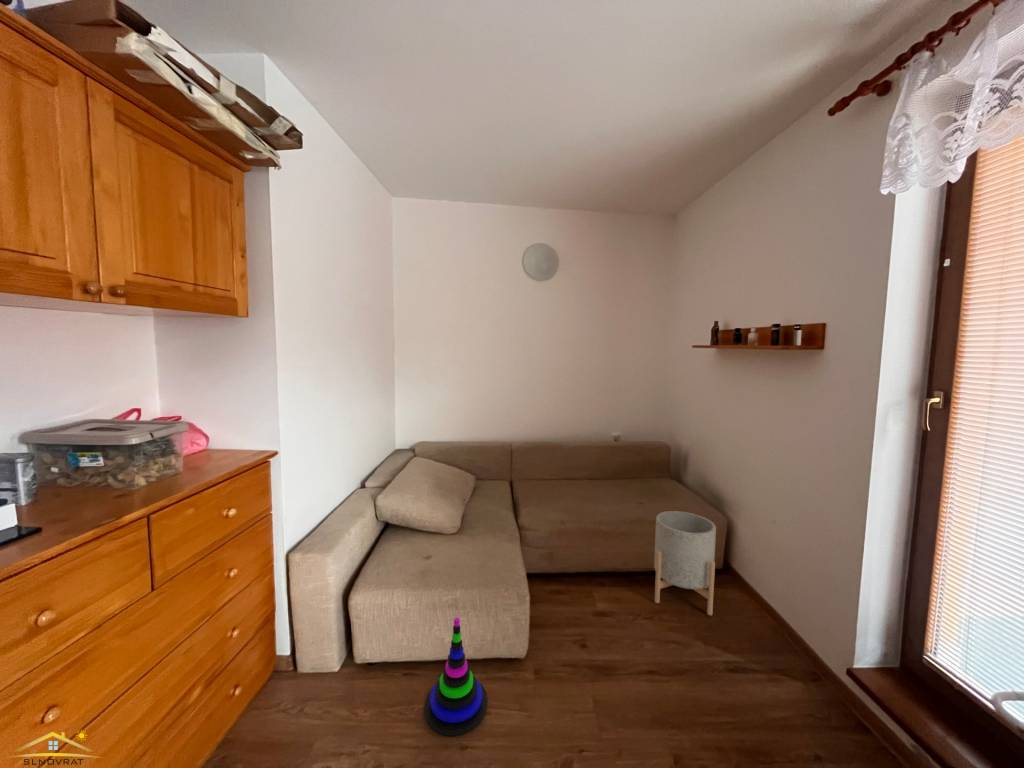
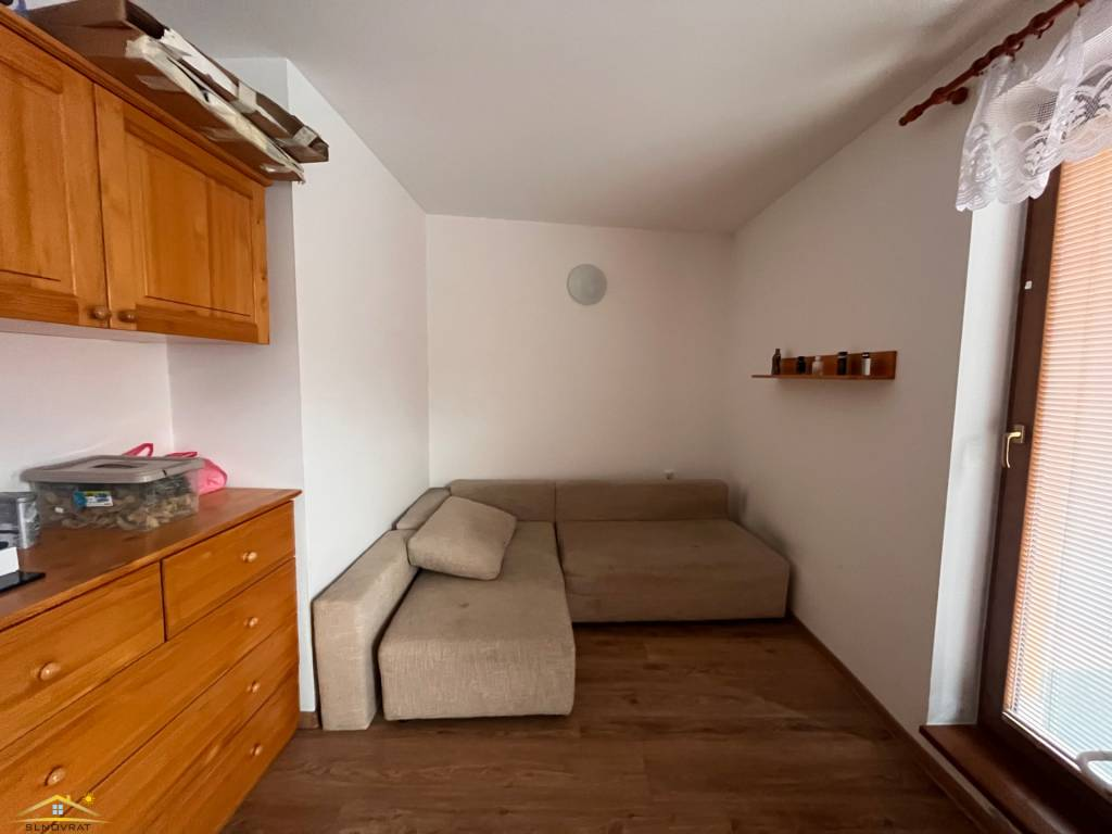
- planter [653,510,717,616]
- stacking toy [424,616,489,737]
